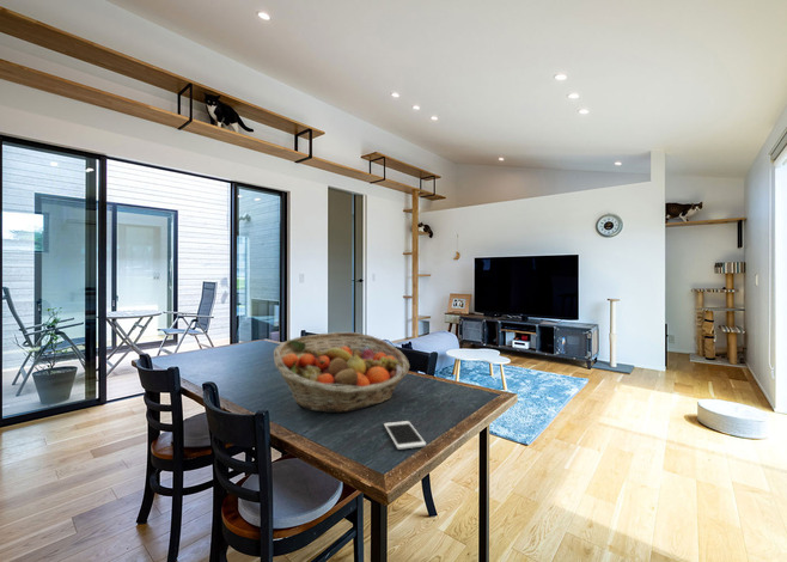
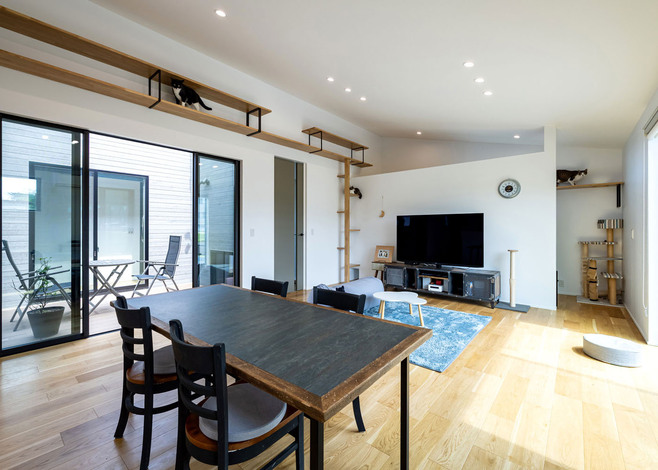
- fruit basket [273,331,411,414]
- cell phone [383,420,427,451]
